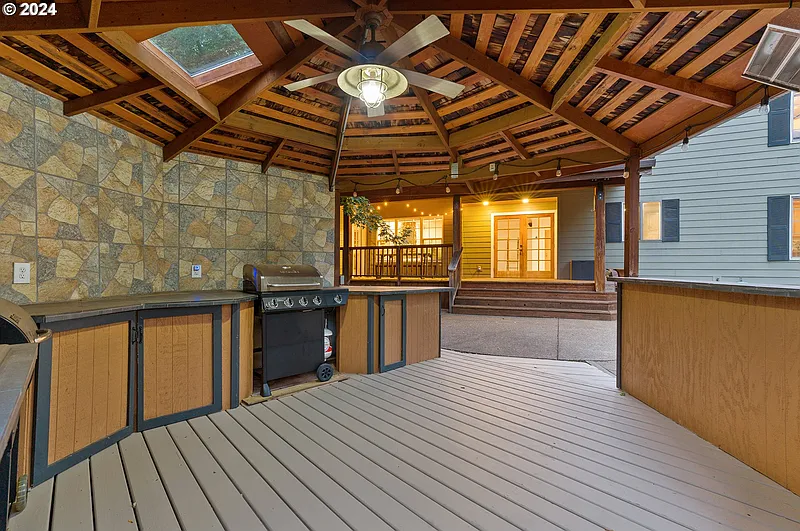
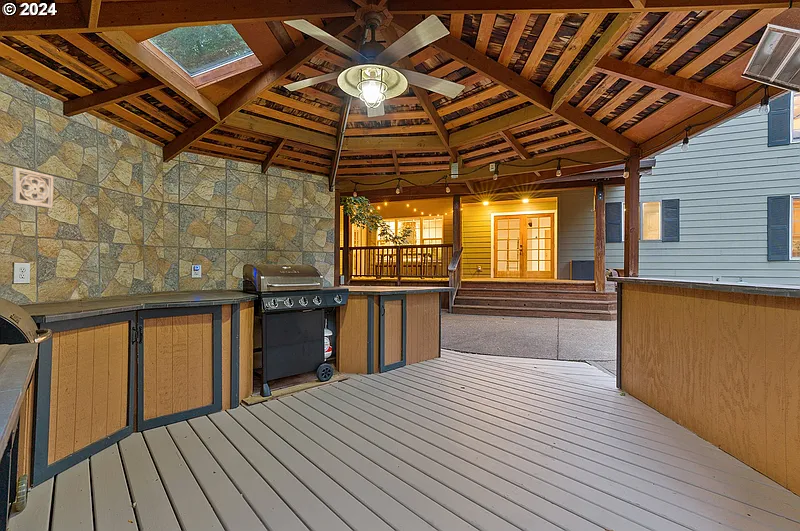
+ wall ornament [12,166,55,209]
